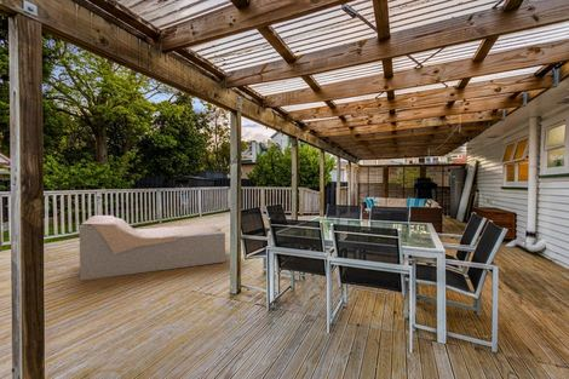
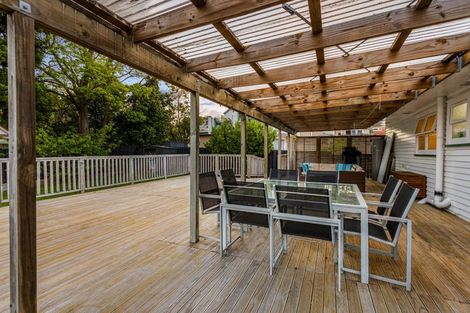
- lounge chair [79,214,226,281]
